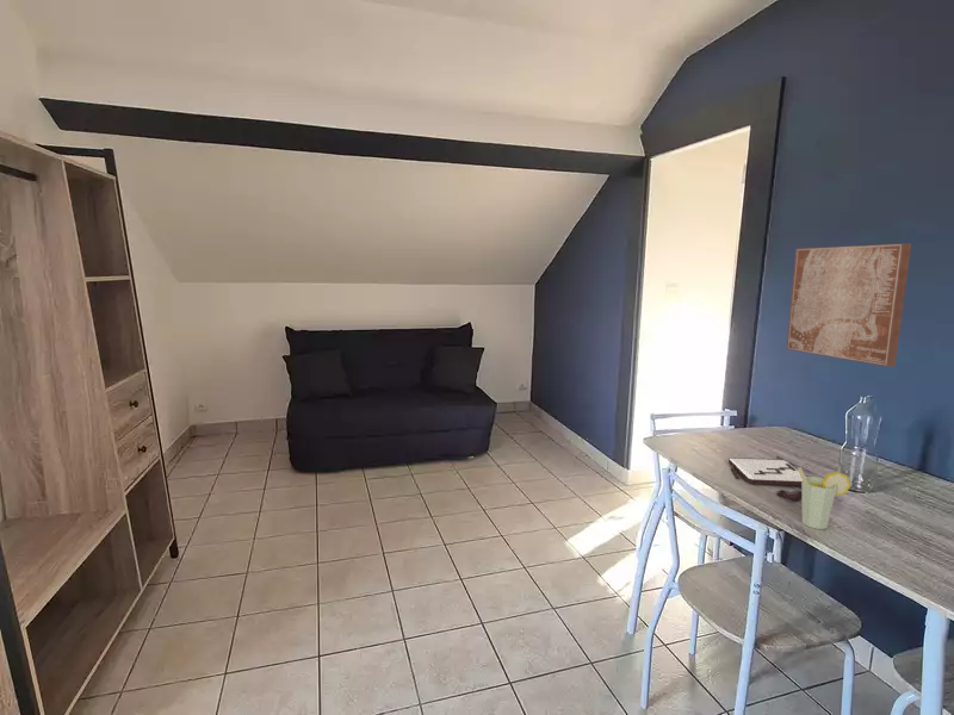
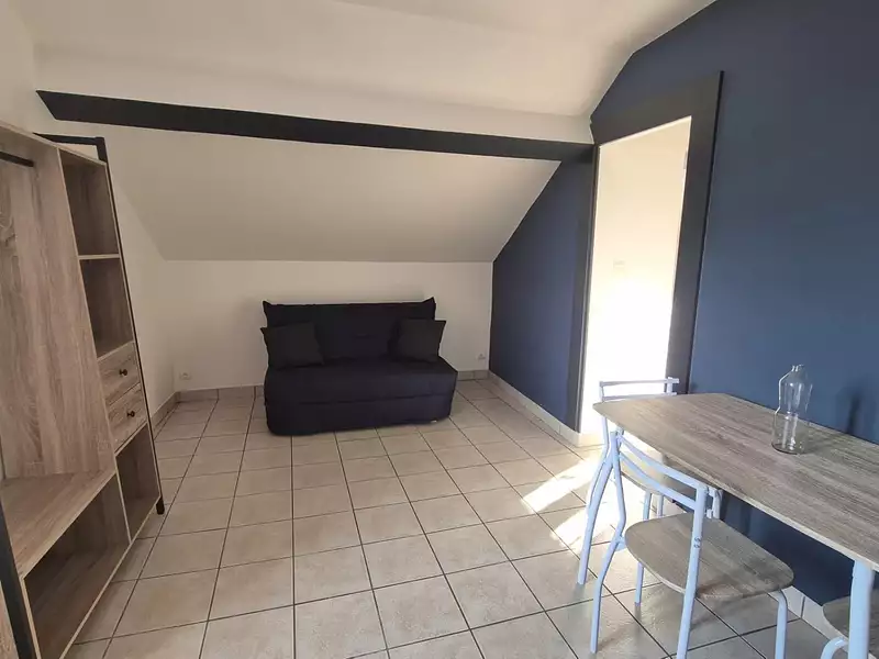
- cup [797,466,853,530]
- wall art [786,242,912,368]
- board game [727,455,807,502]
